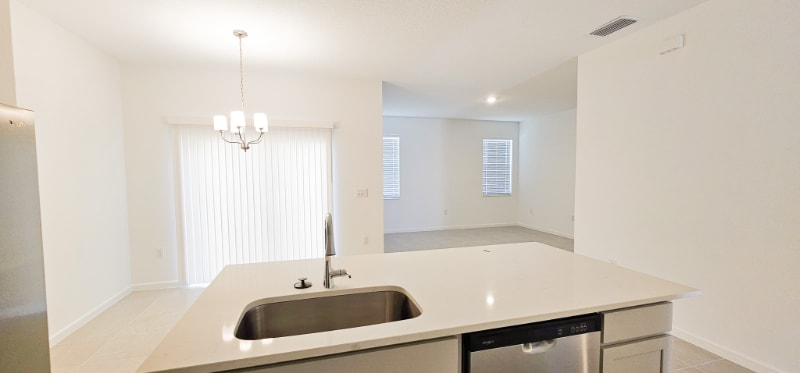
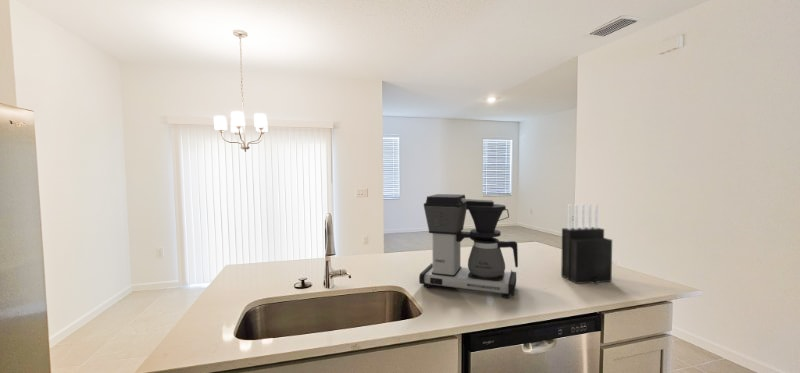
+ knife block [560,203,613,285]
+ coffee maker [418,193,519,299]
